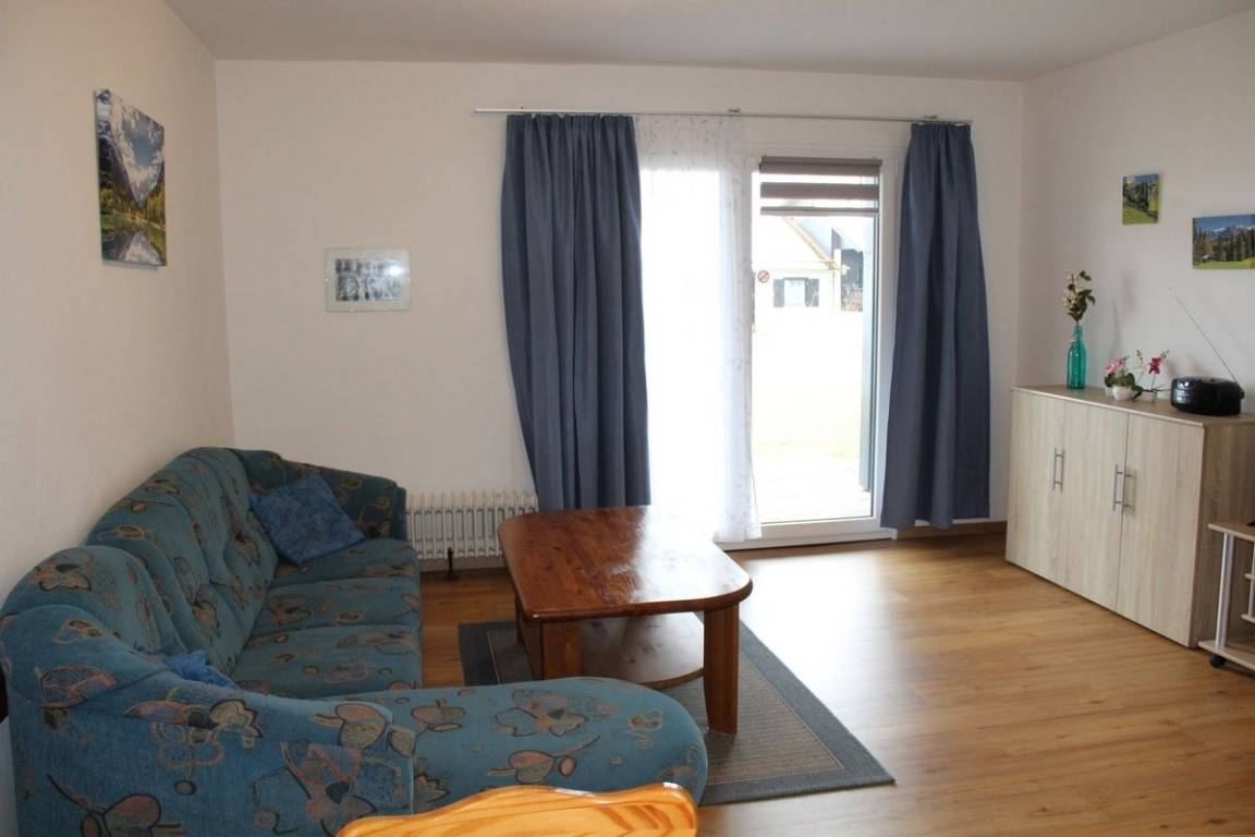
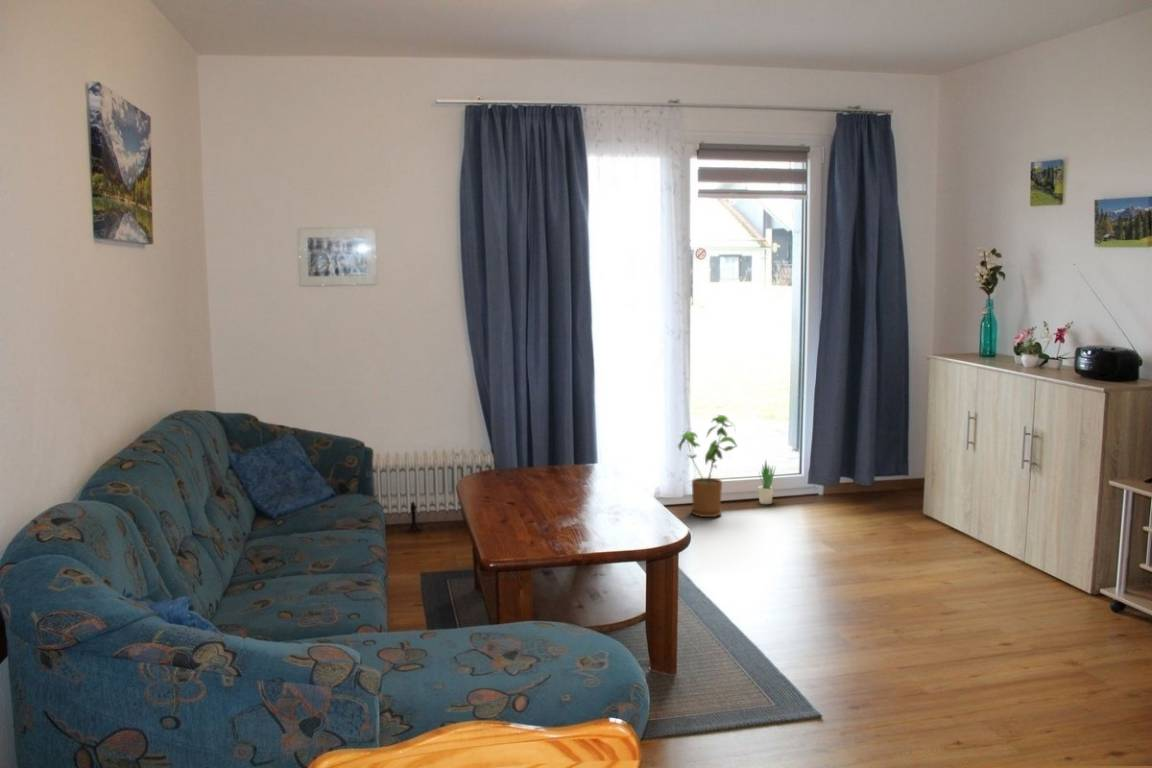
+ potted plant [757,459,777,505]
+ house plant [678,414,739,518]
